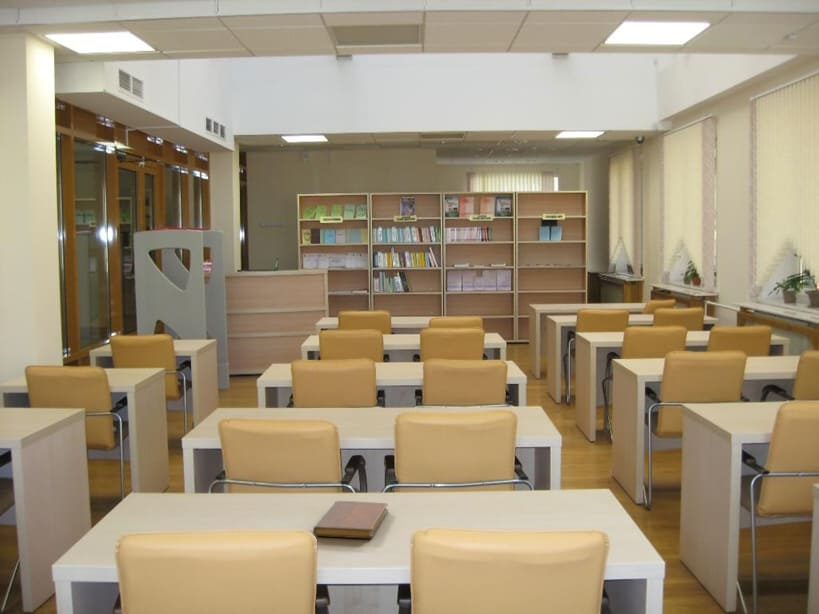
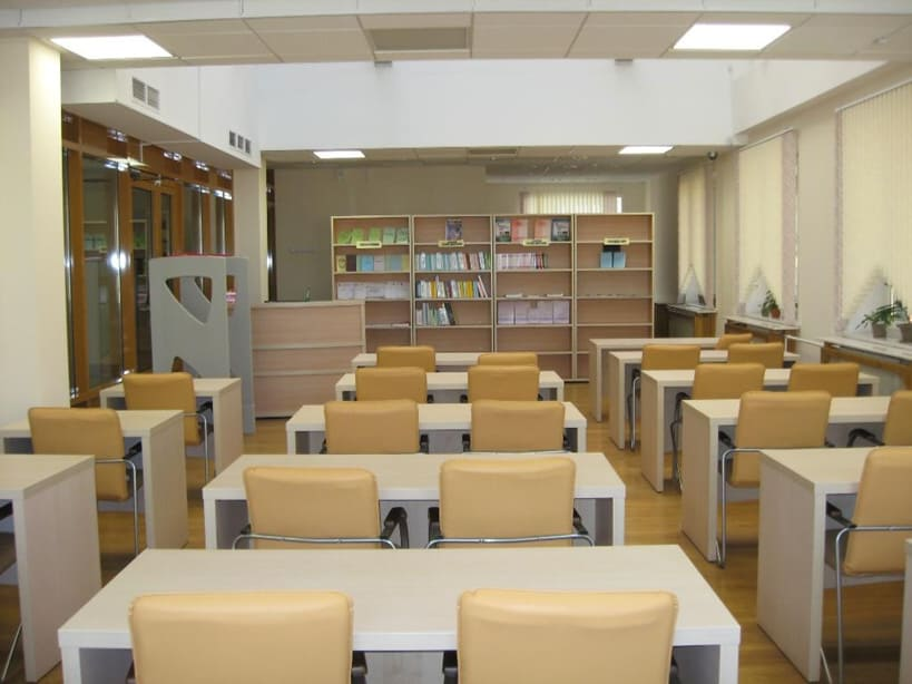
- notebook [312,500,389,539]
